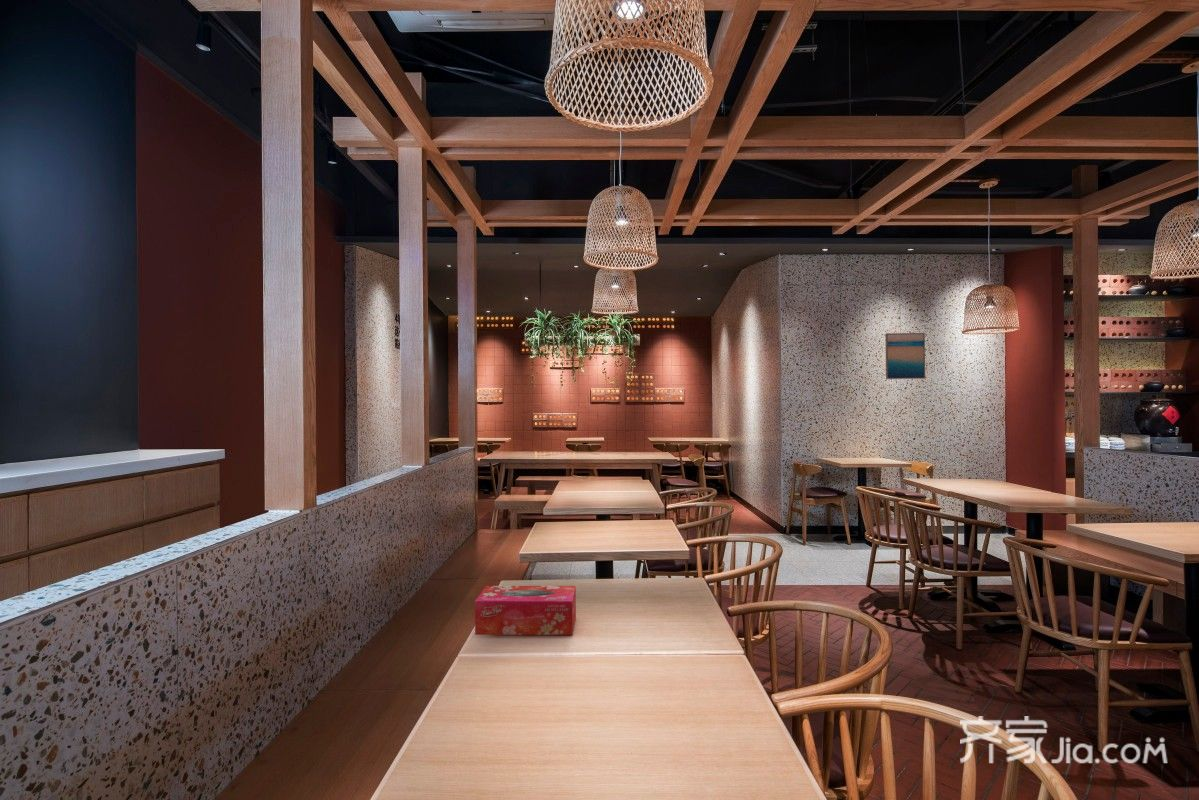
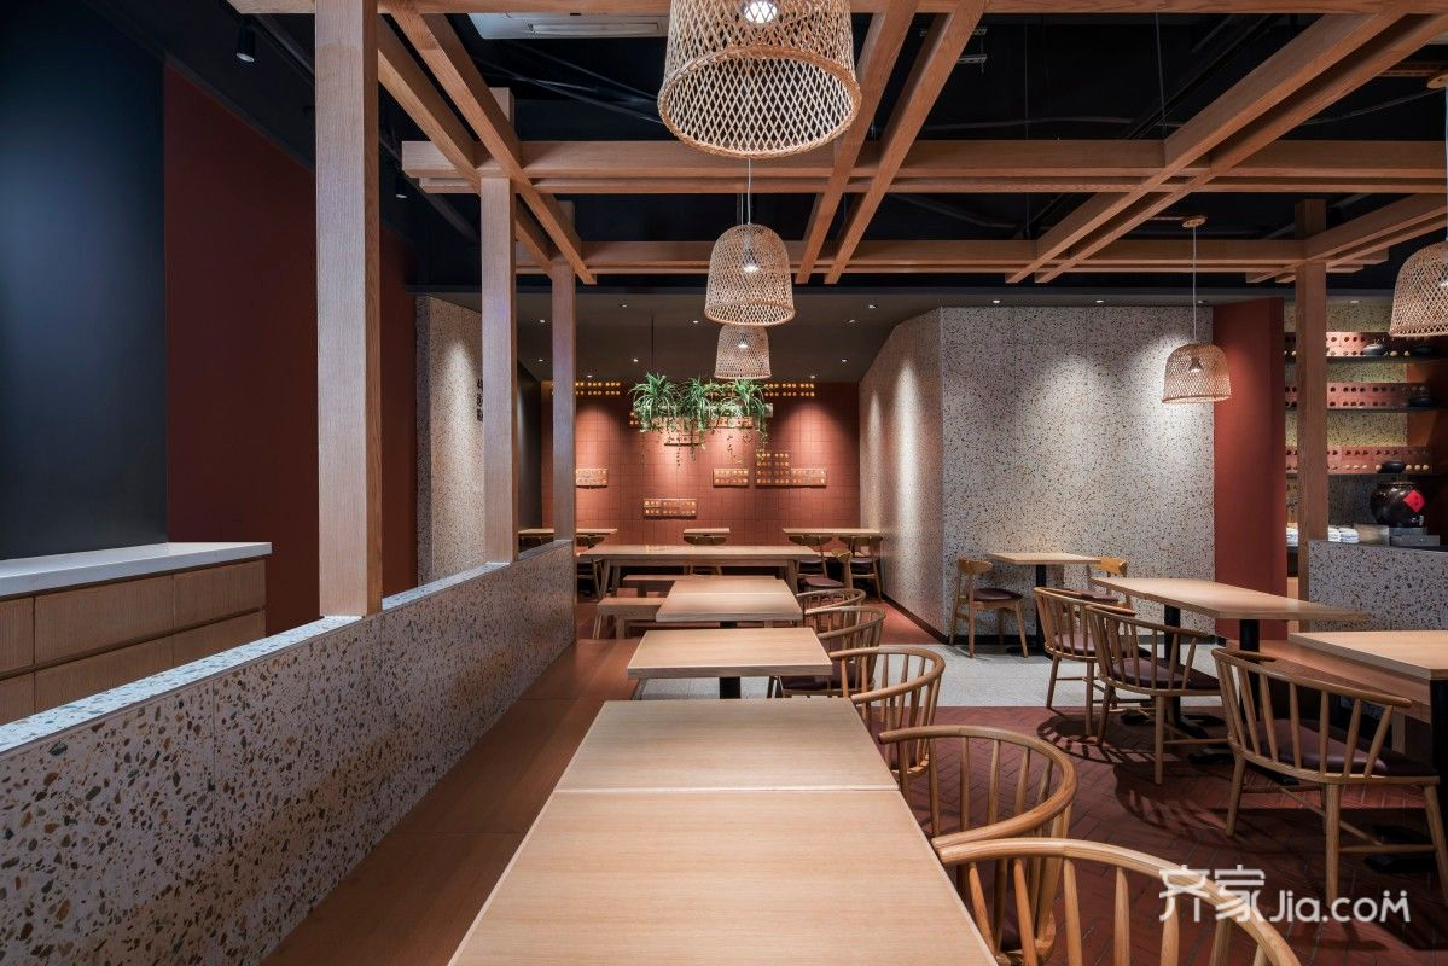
- tissue box [474,585,577,636]
- wall art [884,332,926,380]
